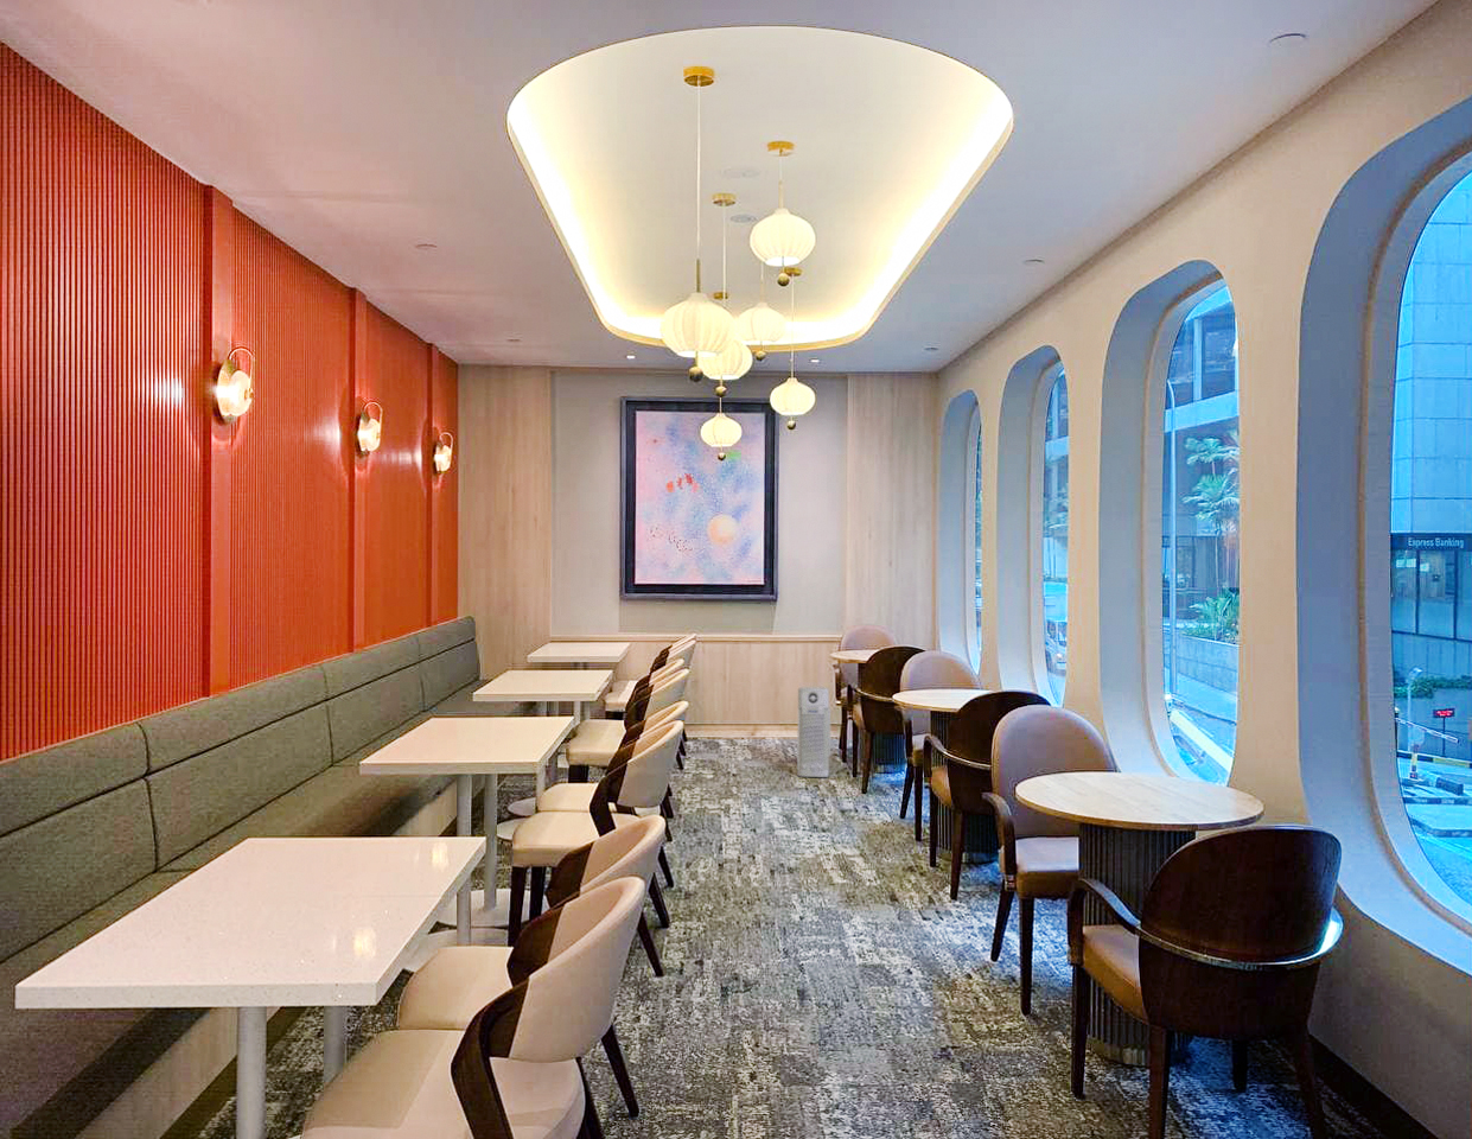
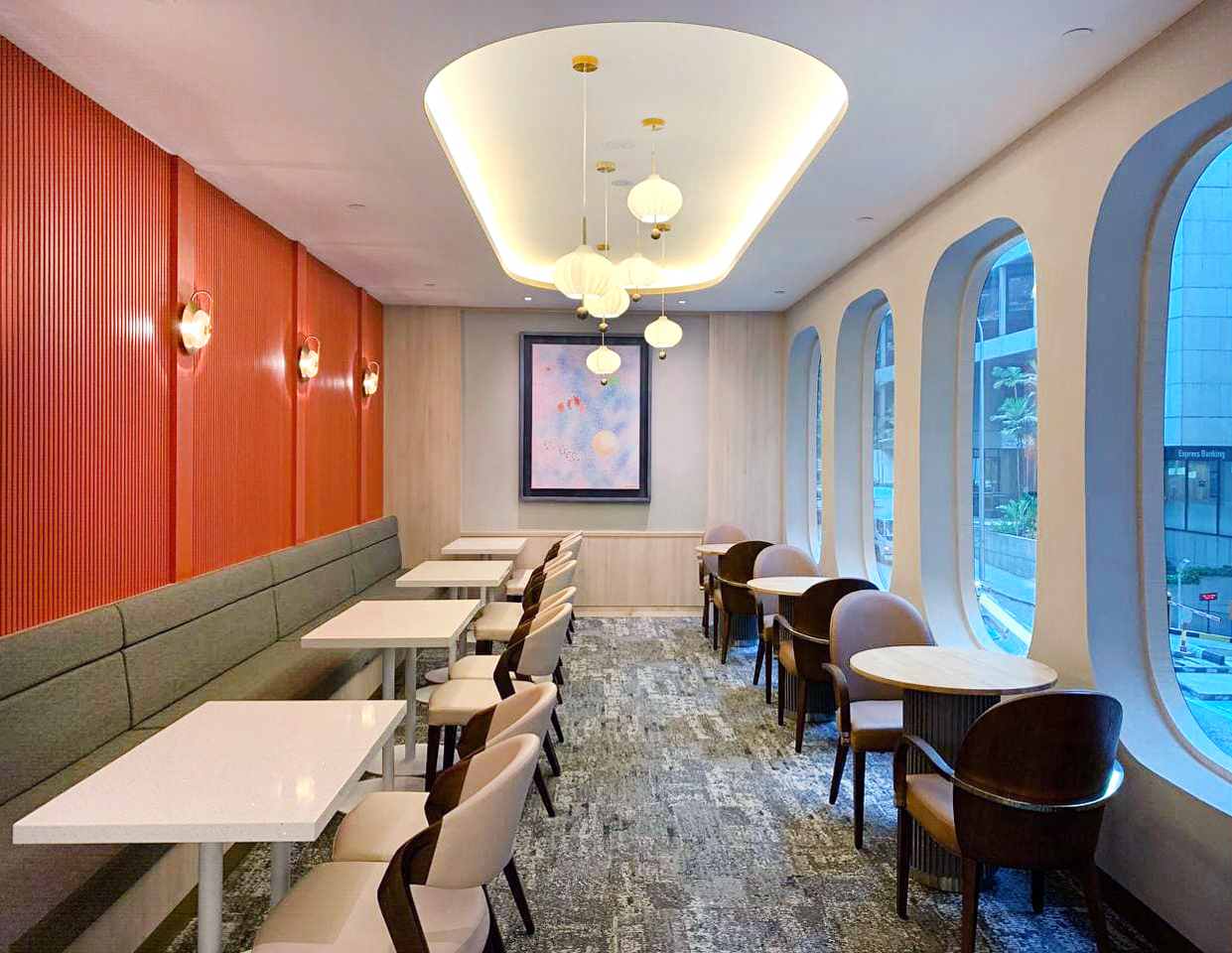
- air purifier [796,686,832,778]
